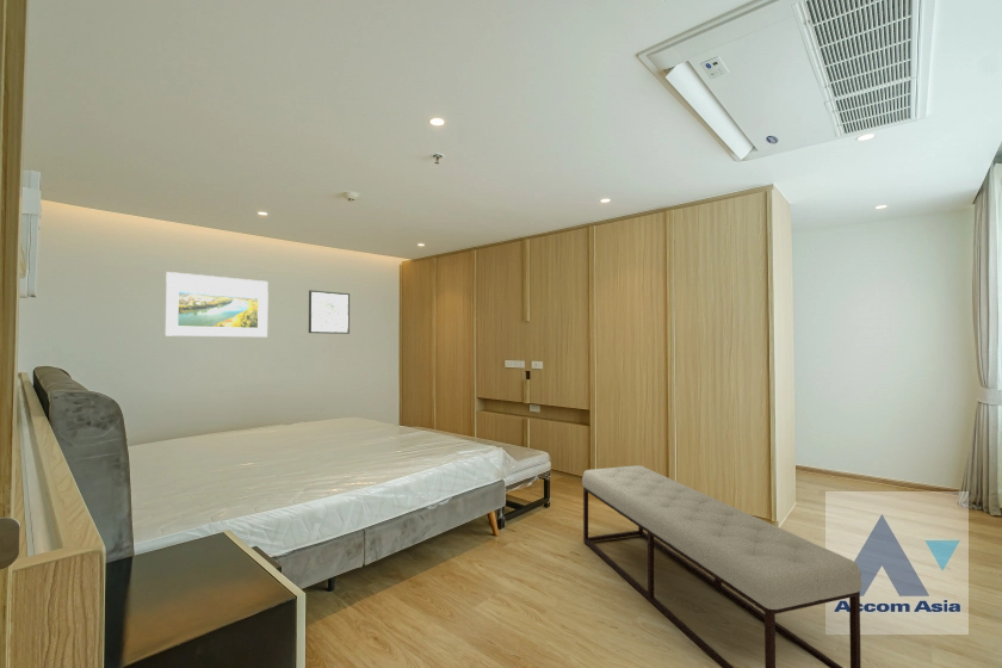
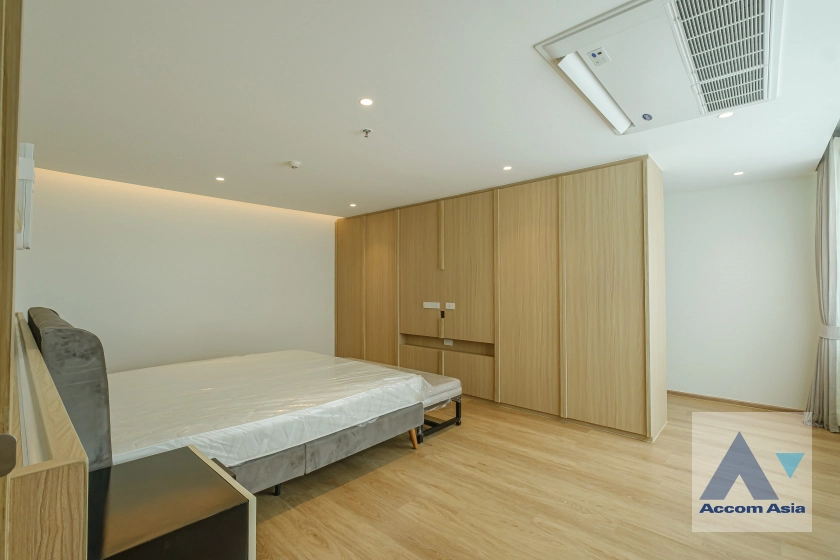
- wall art [308,289,351,335]
- bench [581,464,862,668]
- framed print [165,271,270,338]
